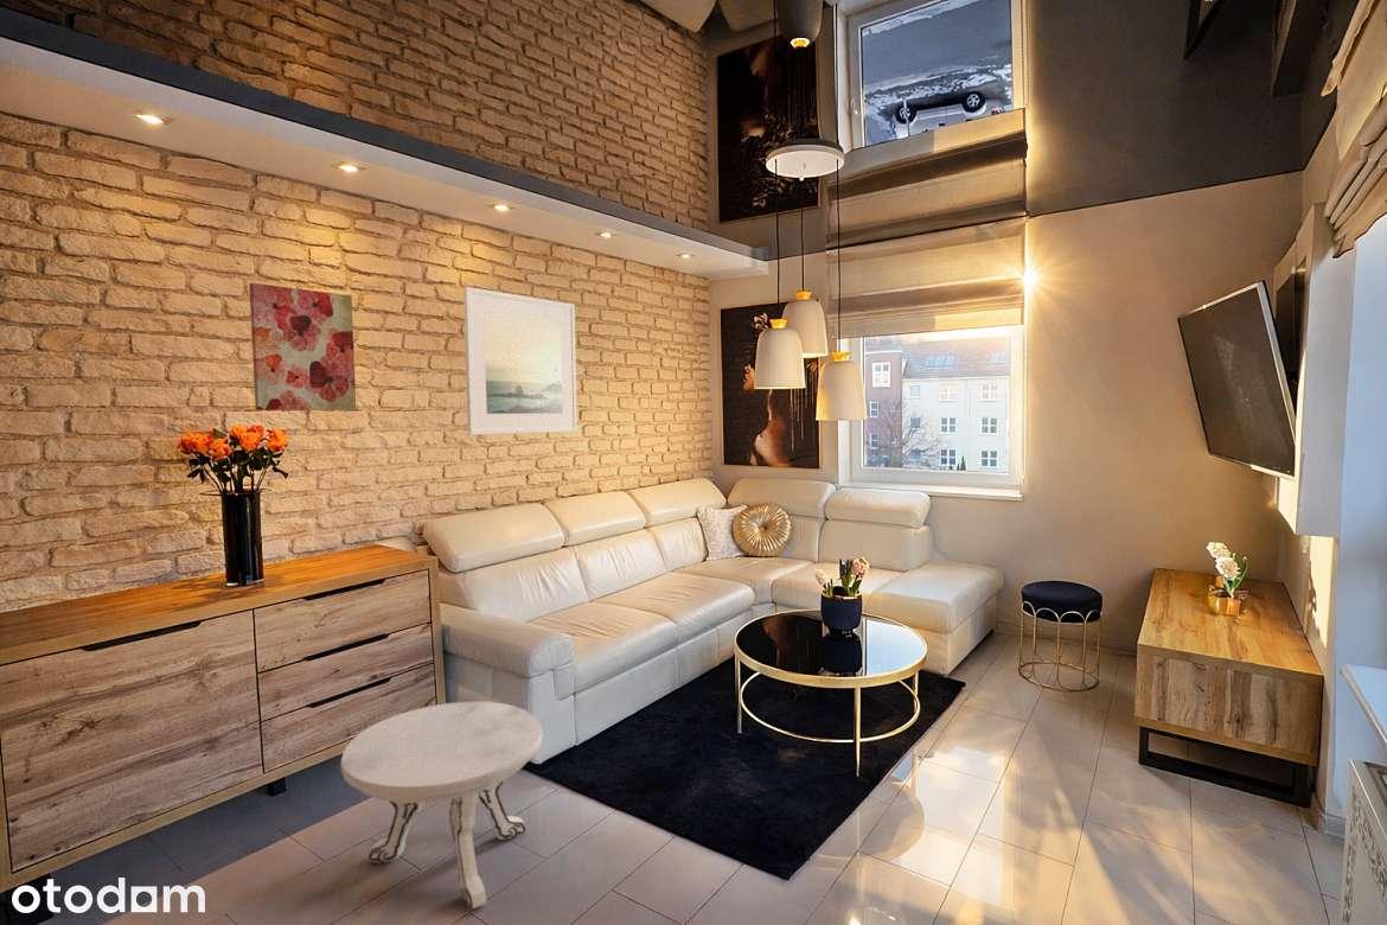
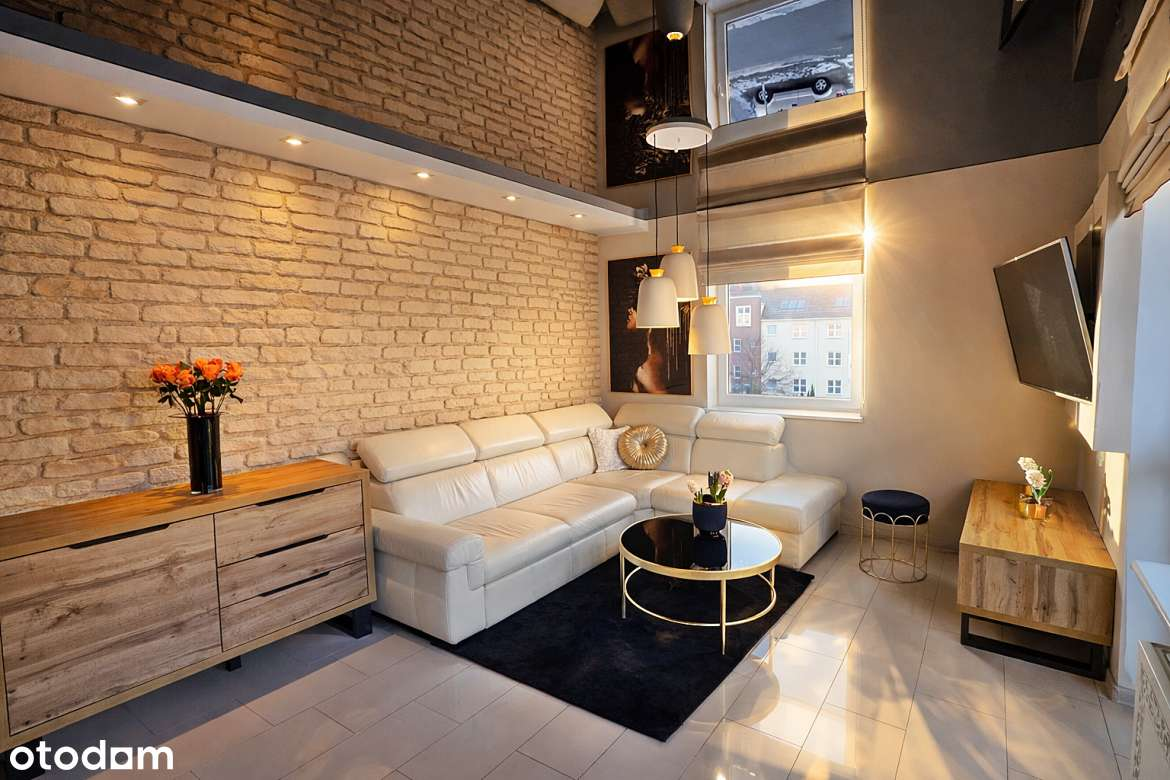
- side table [339,701,544,911]
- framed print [462,286,579,436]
- wall art [248,282,357,412]
